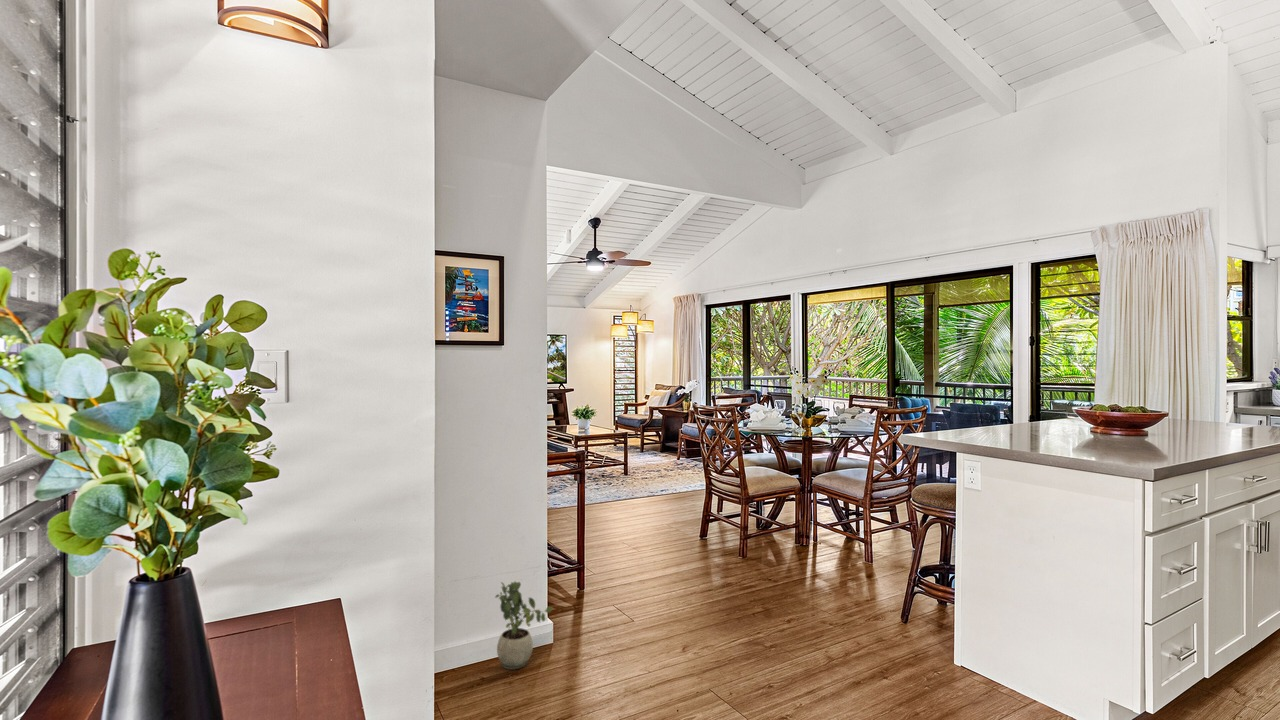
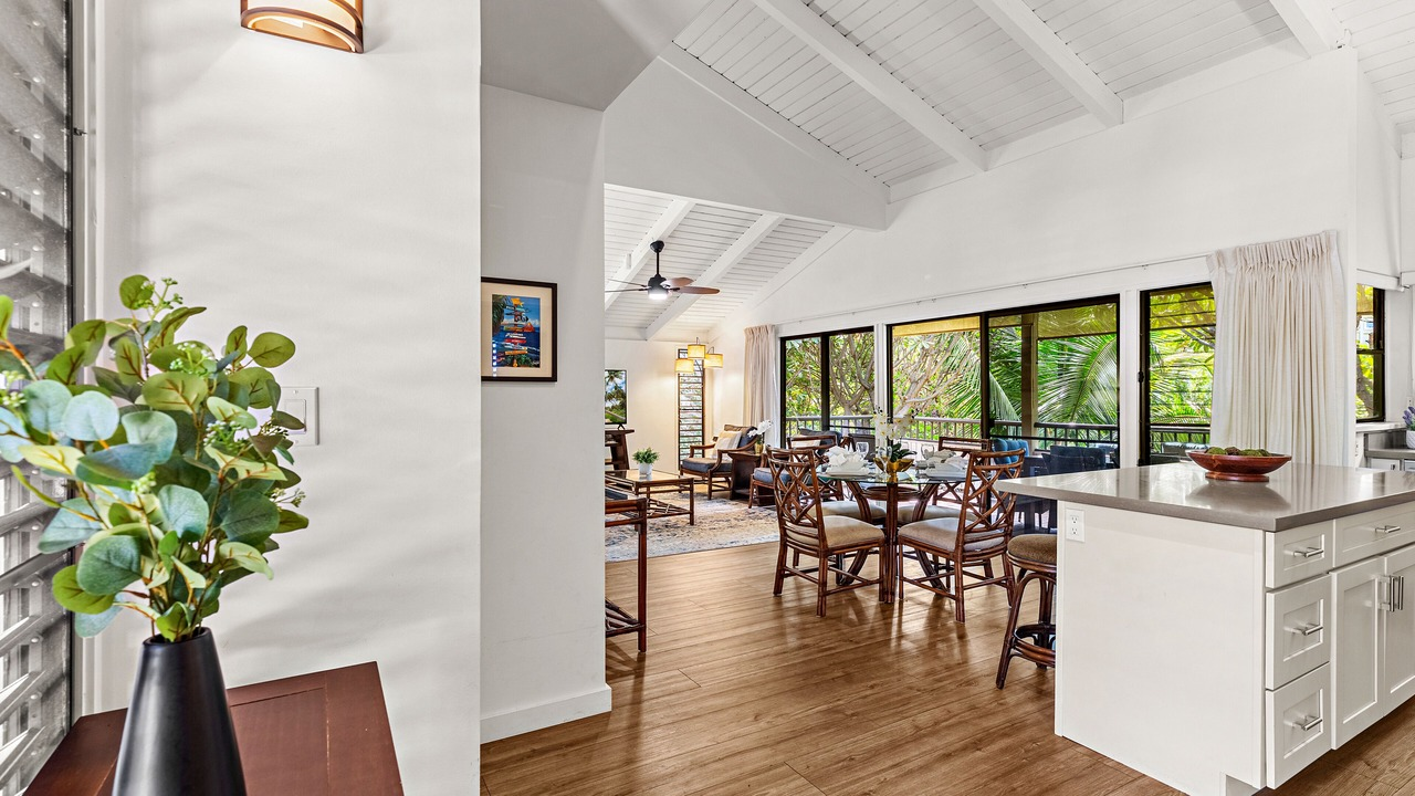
- potted plant [494,580,553,671]
